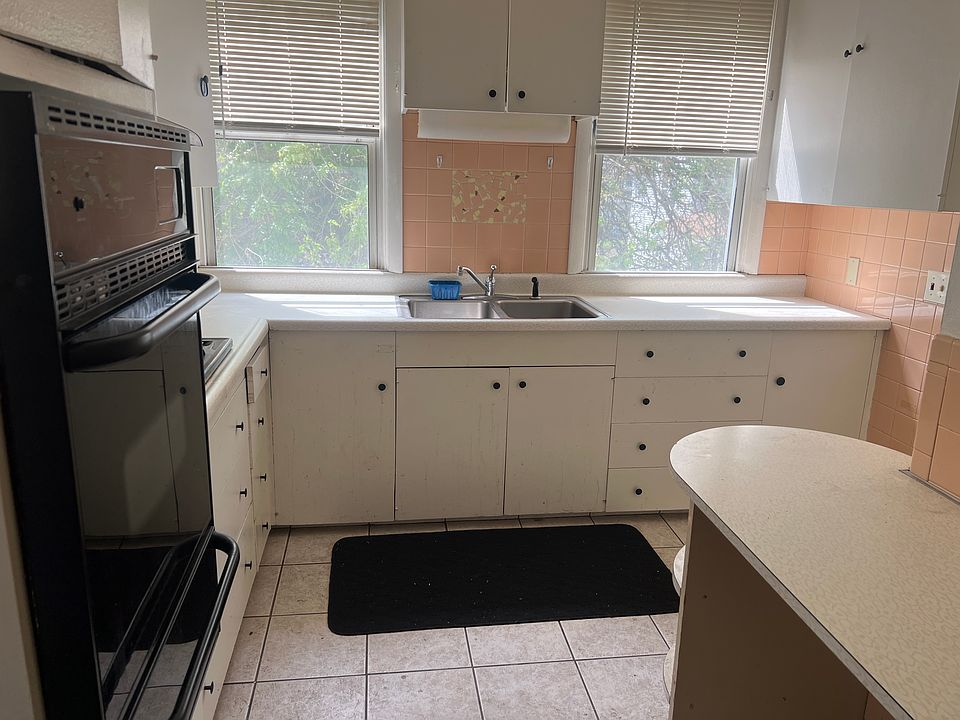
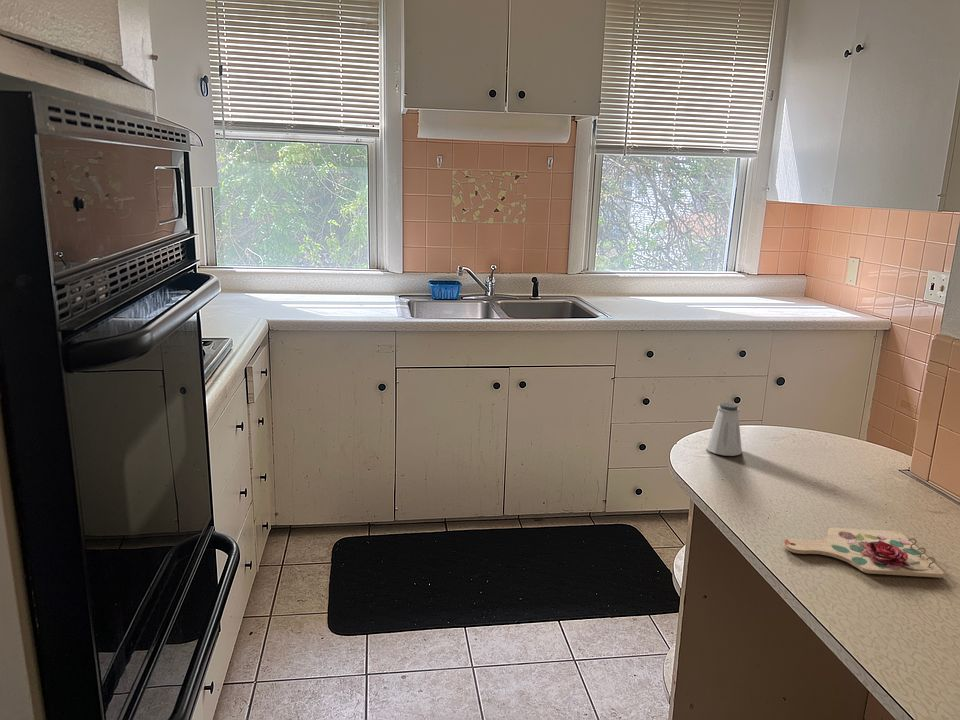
+ saltshaker [705,402,743,457]
+ cutting board [783,527,945,579]
